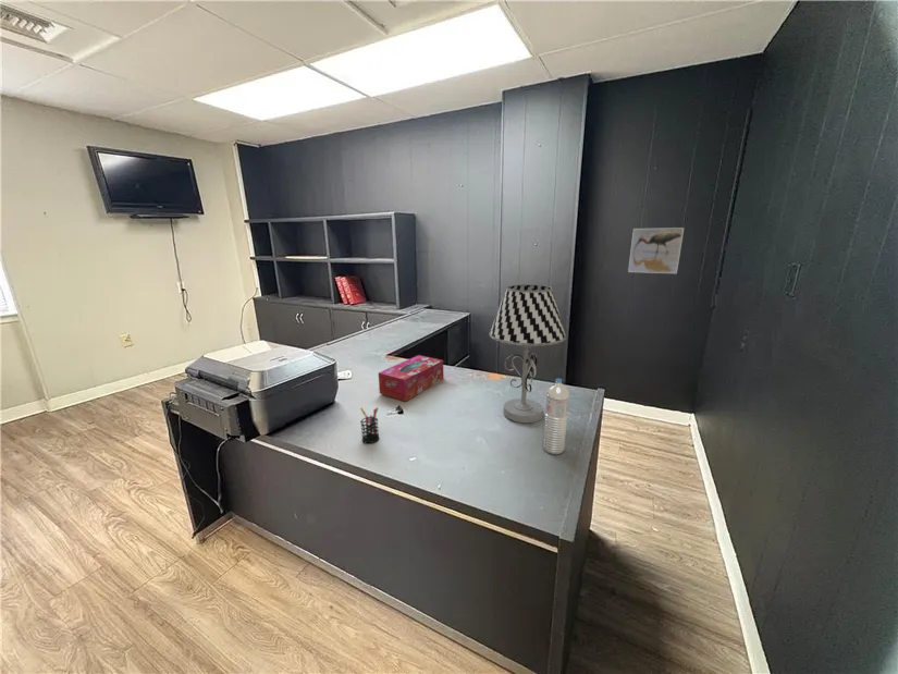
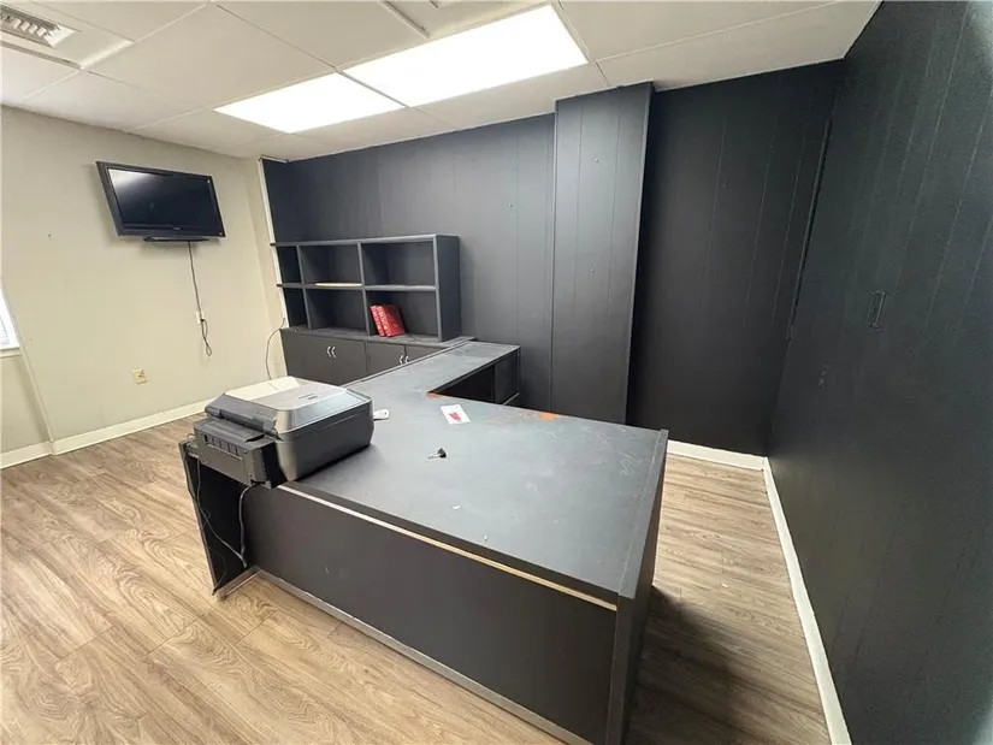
- pen holder [359,406,380,444]
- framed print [627,226,685,274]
- water bottle [542,377,570,455]
- tissue box [378,354,444,402]
- table lamp [489,283,567,424]
